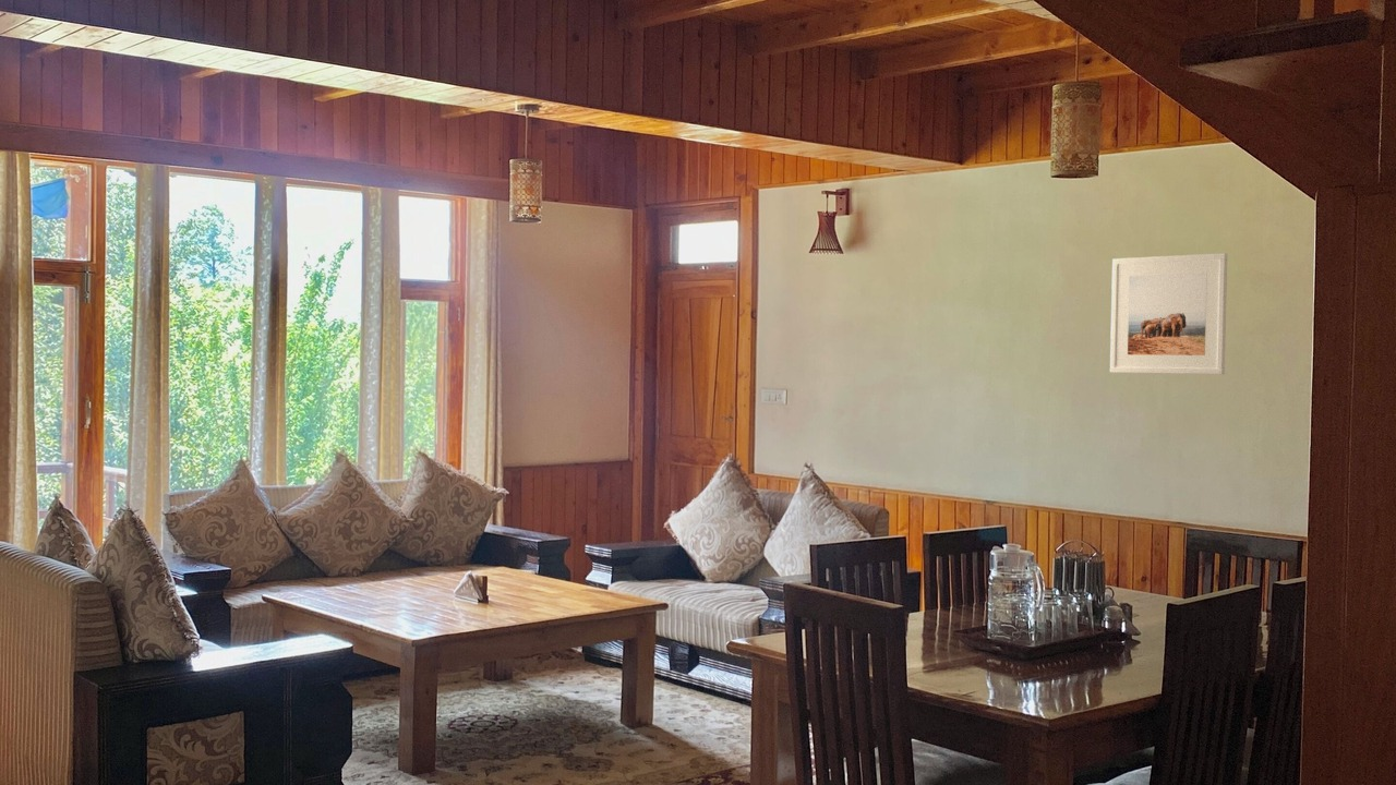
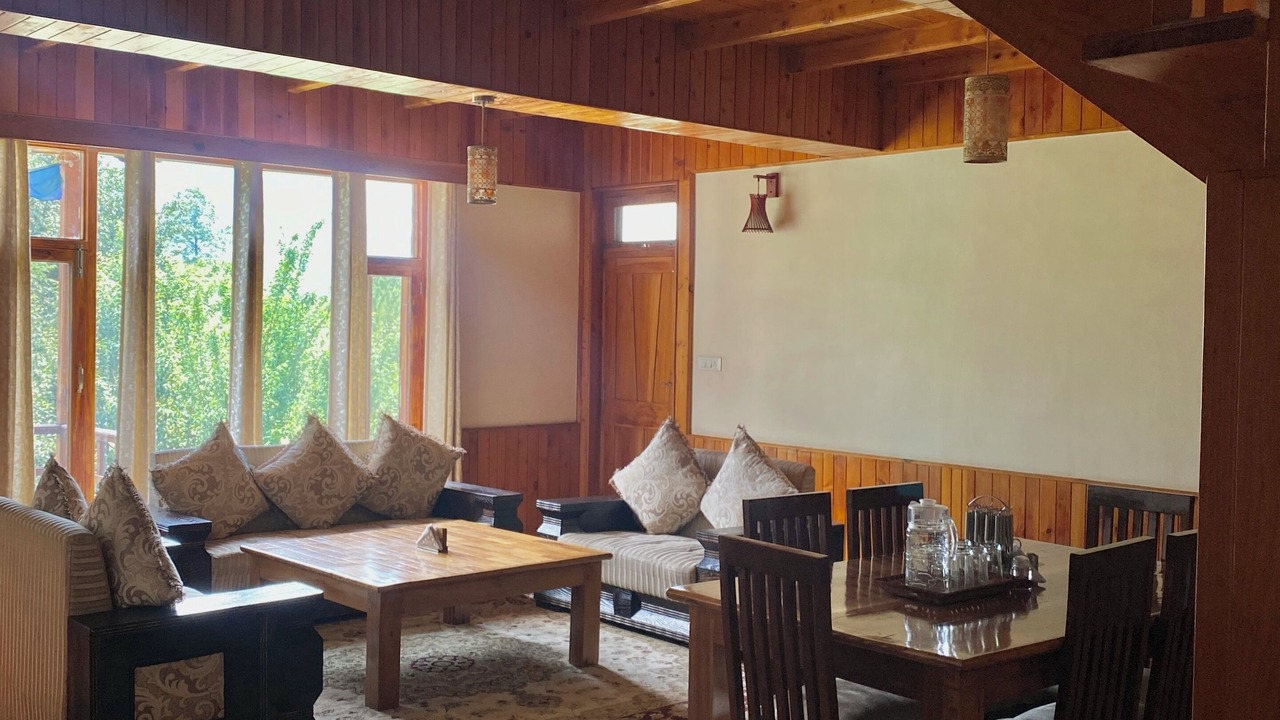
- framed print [1109,252,1228,375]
